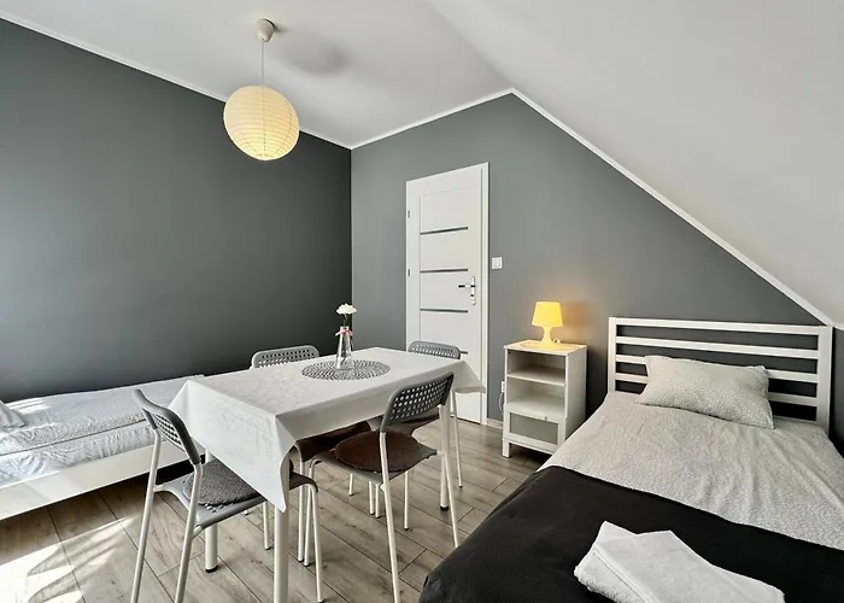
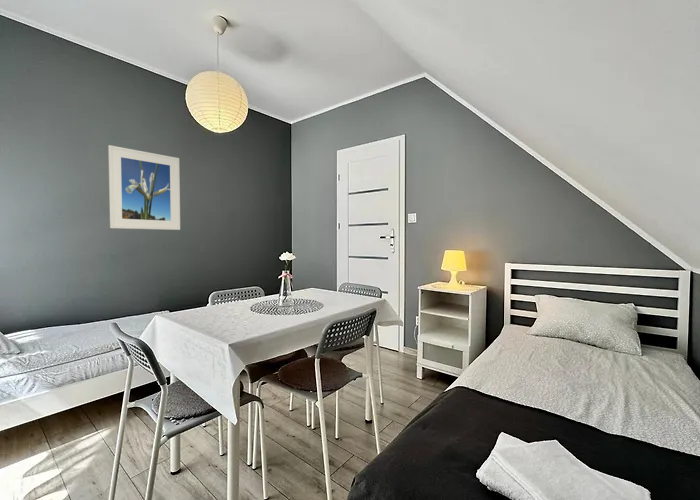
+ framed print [107,144,181,231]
